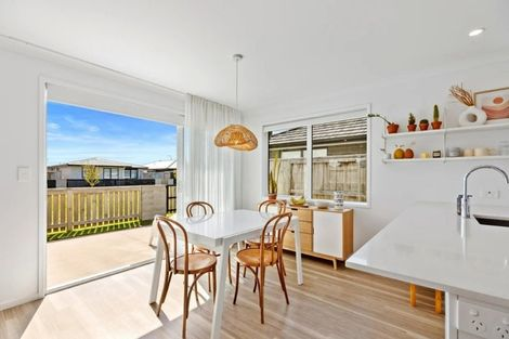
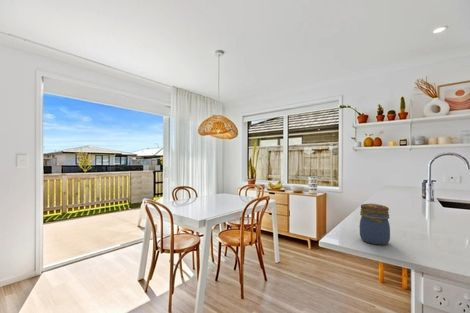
+ jar [359,203,391,246]
